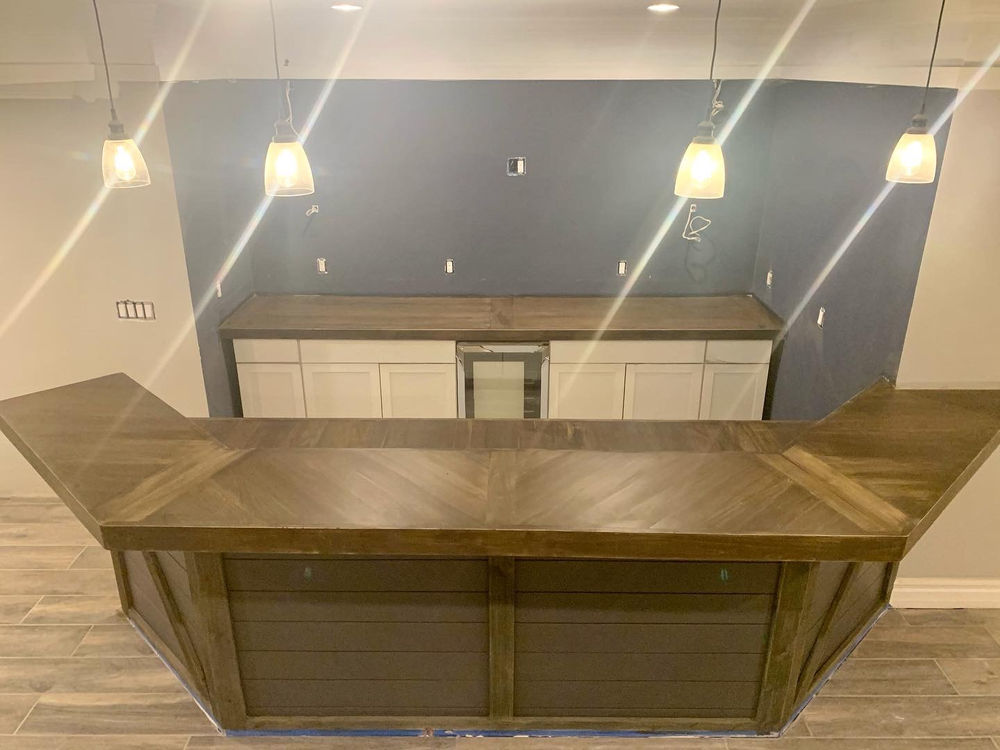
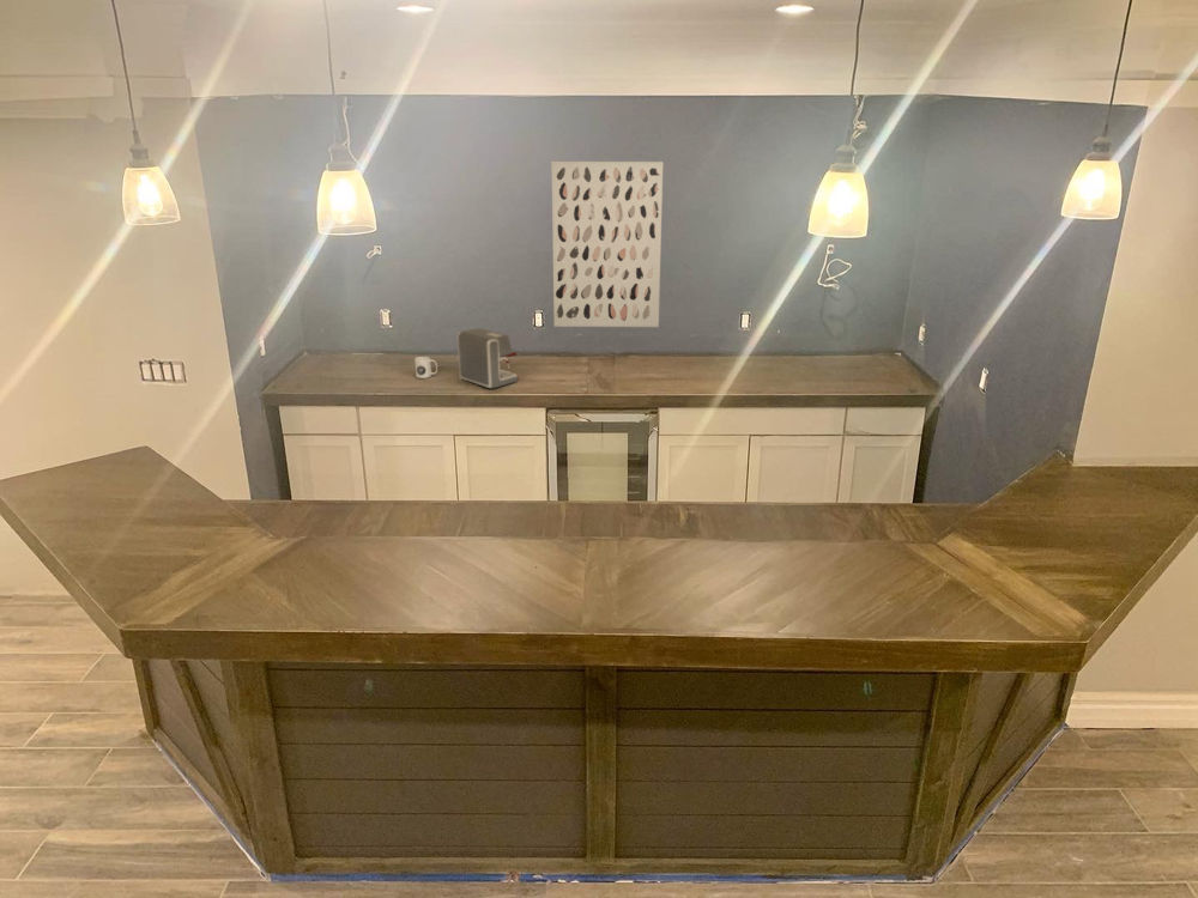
+ coffee maker [456,327,519,390]
+ wall art [550,160,665,328]
+ mug [413,356,438,380]
